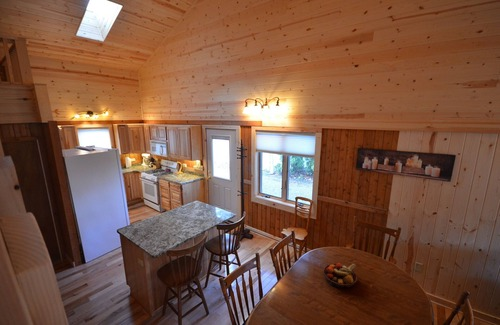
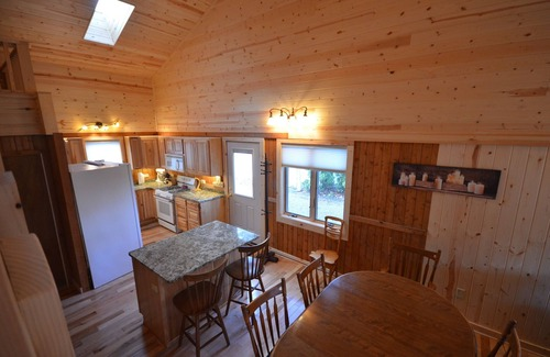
- fruit bowl [322,262,358,289]
